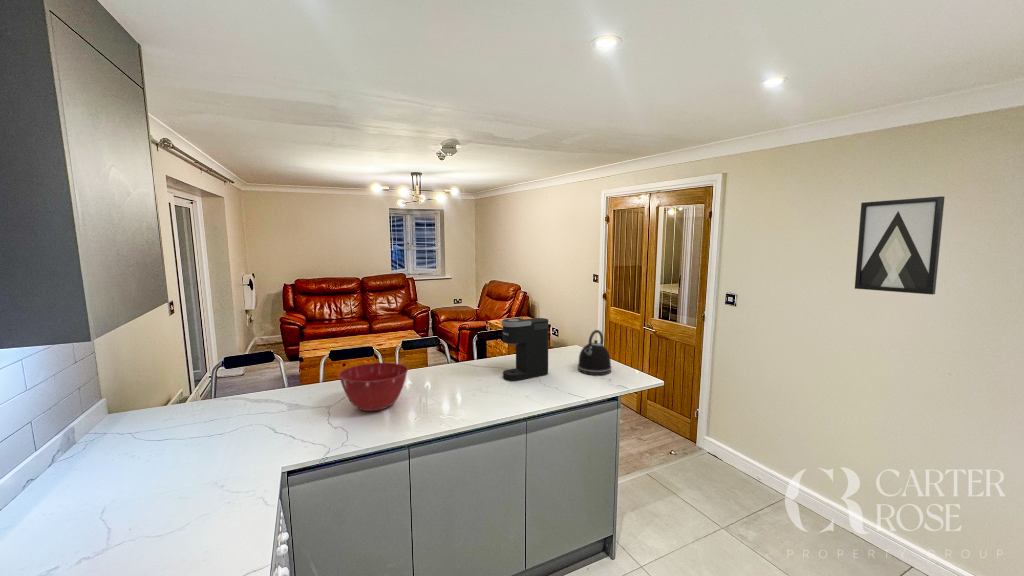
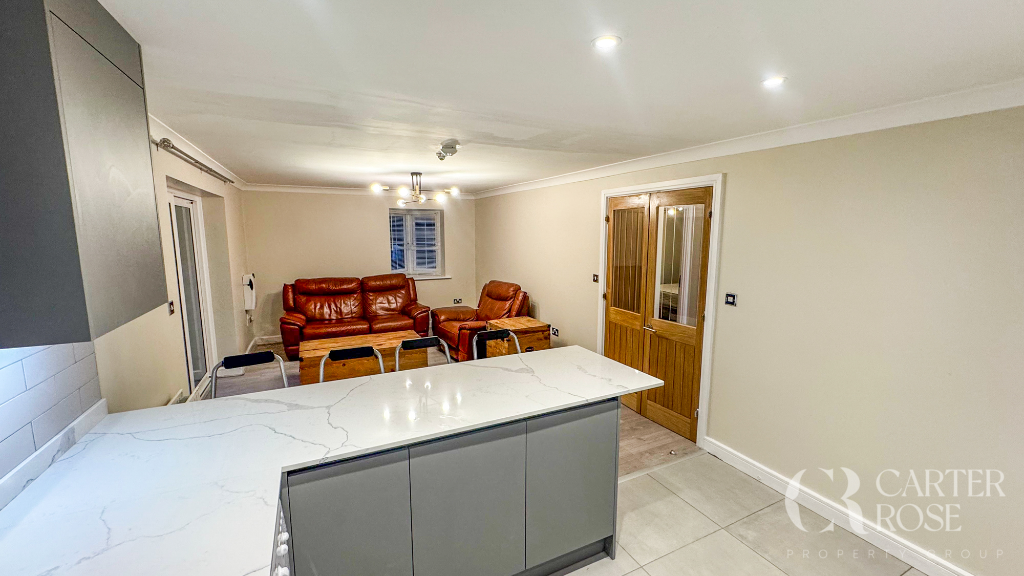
- kettle [576,329,613,376]
- wall art [854,195,946,296]
- coffee maker [500,317,549,381]
- mixing bowl [337,362,409,412]
